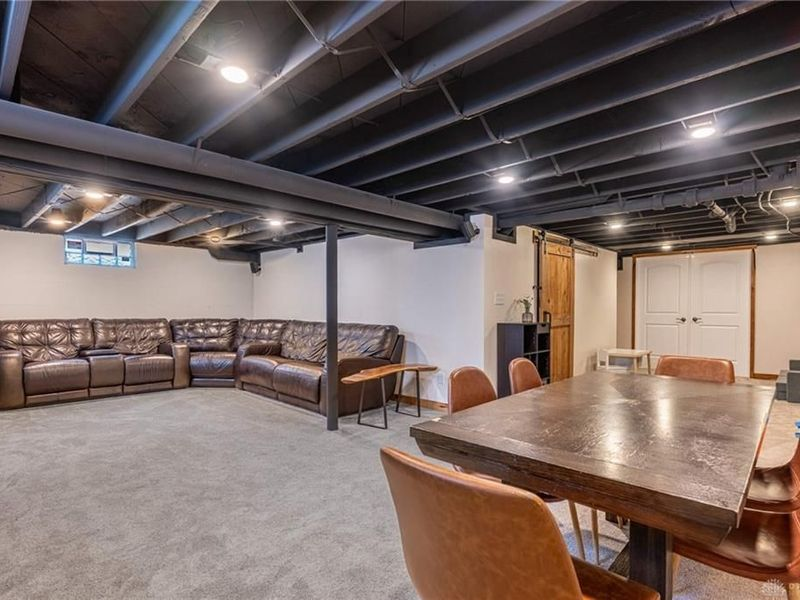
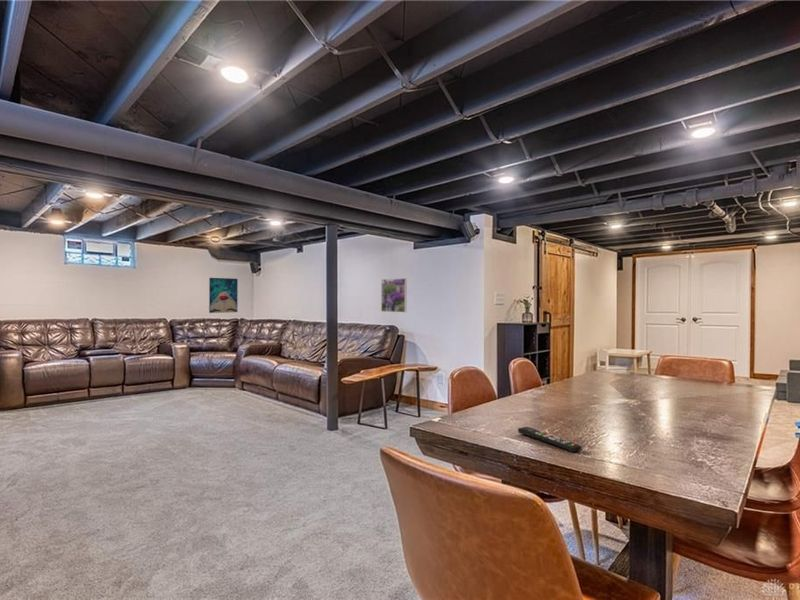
+ remote control [517,426,582,453]
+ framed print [380,277,407,313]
+ wall art [208,277,239,314]
